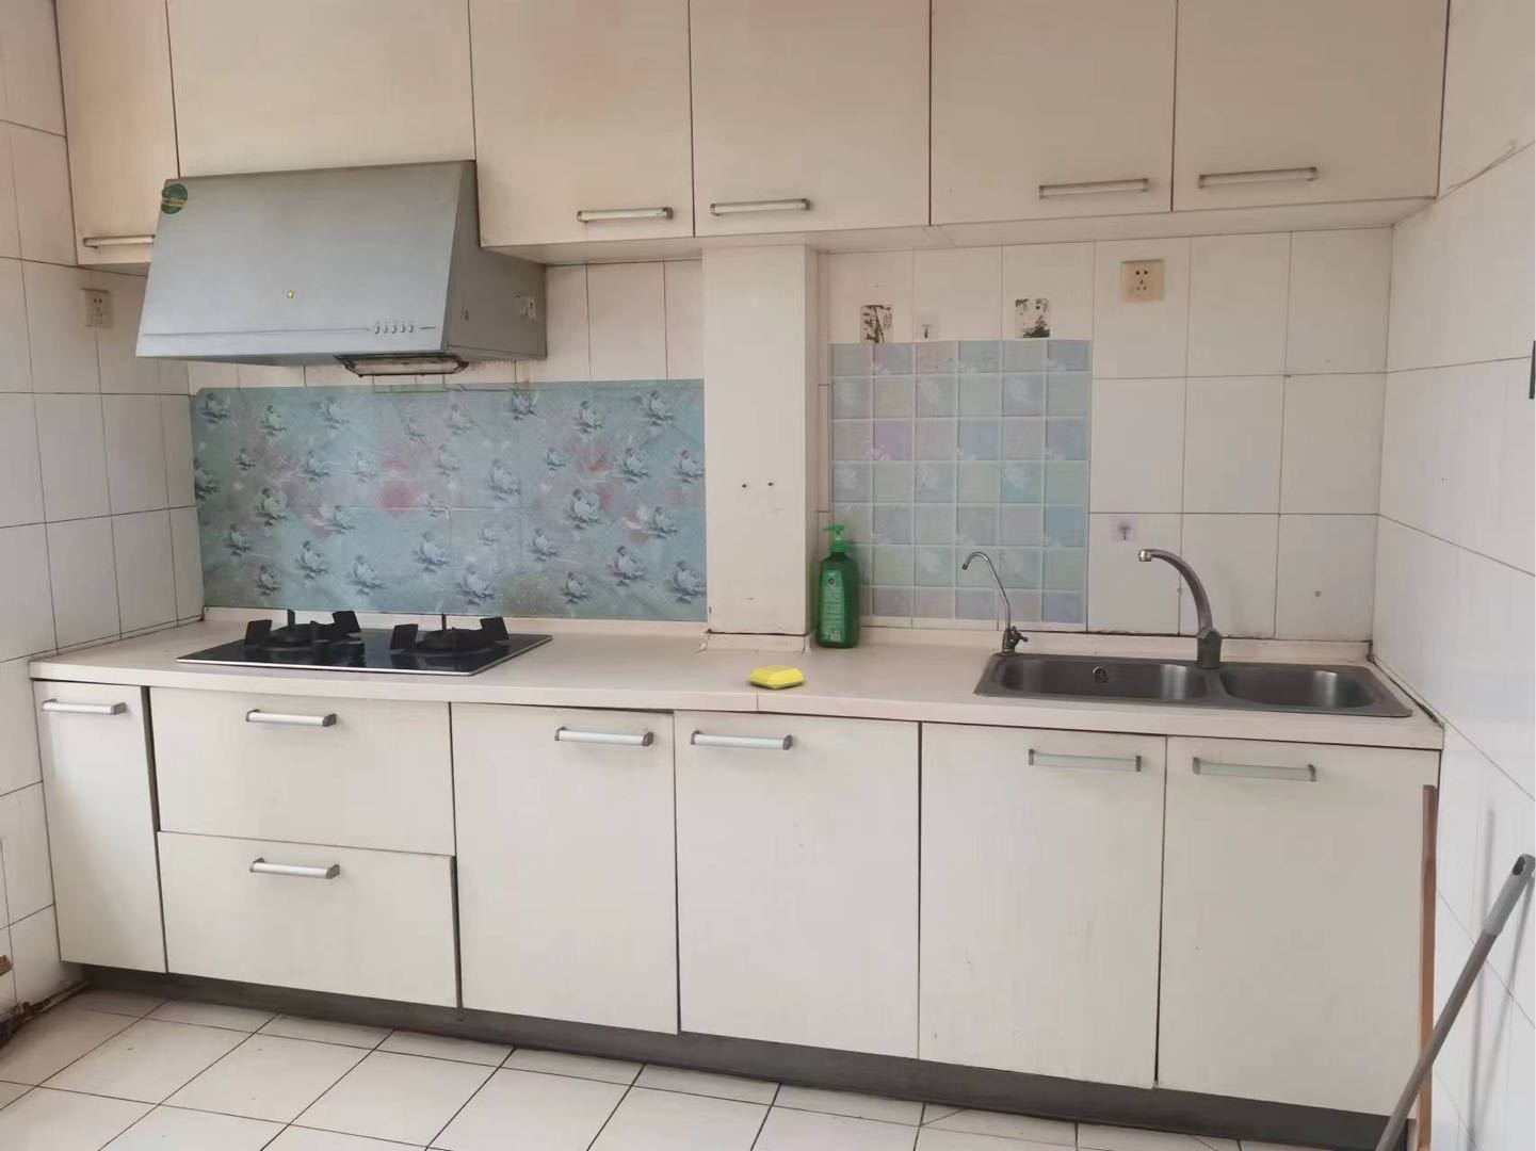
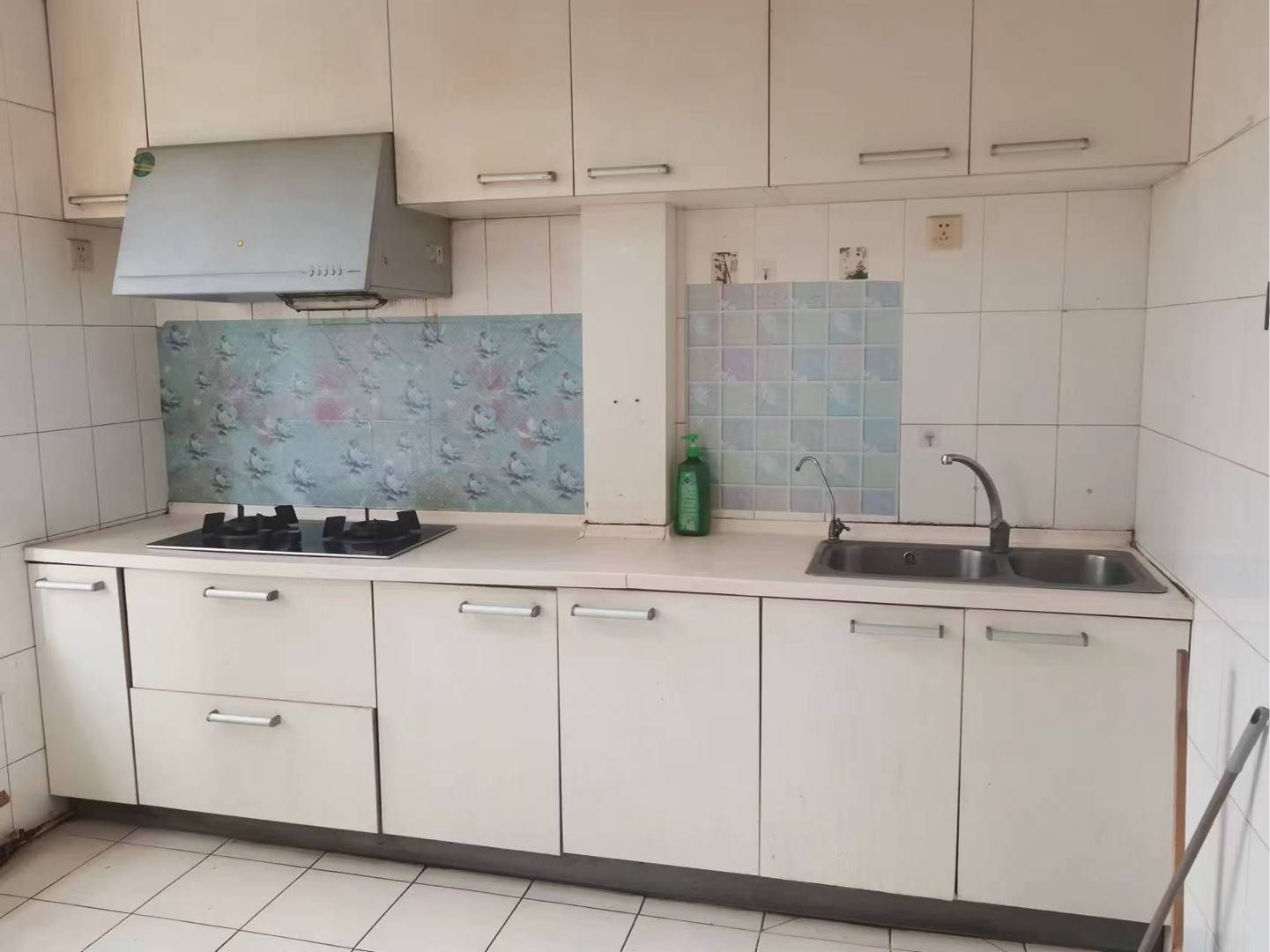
- soap bar [749,663,804,689]
